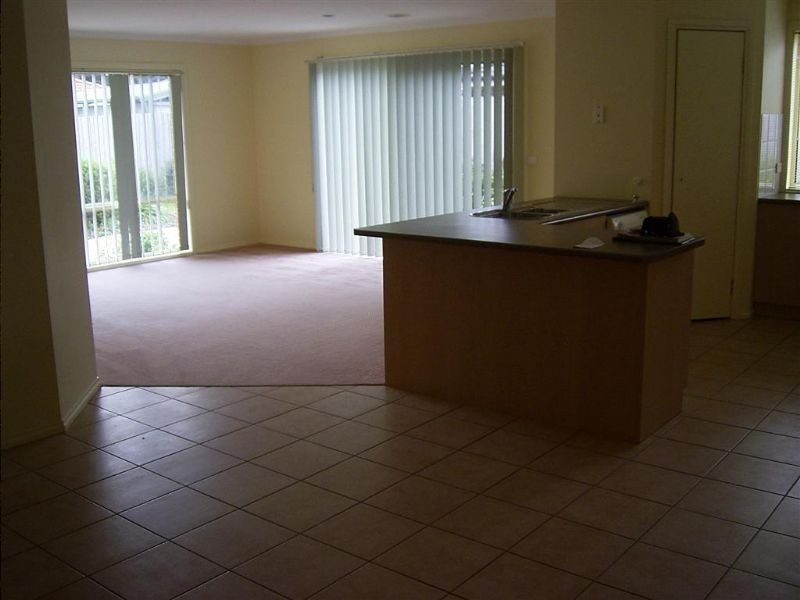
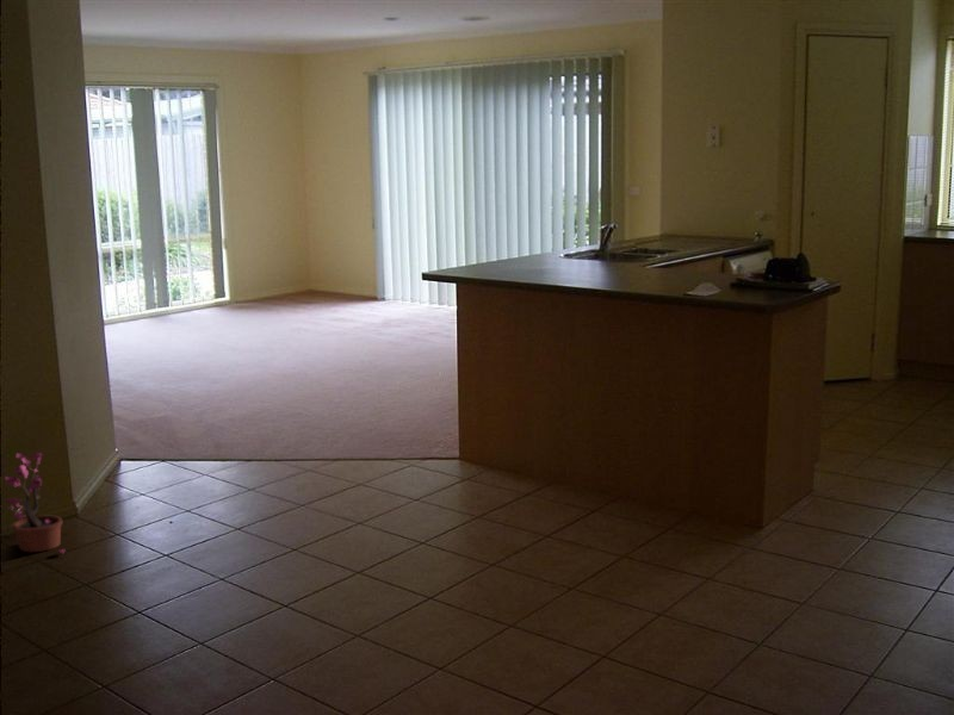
+ potted plant [4,450,67,554]
